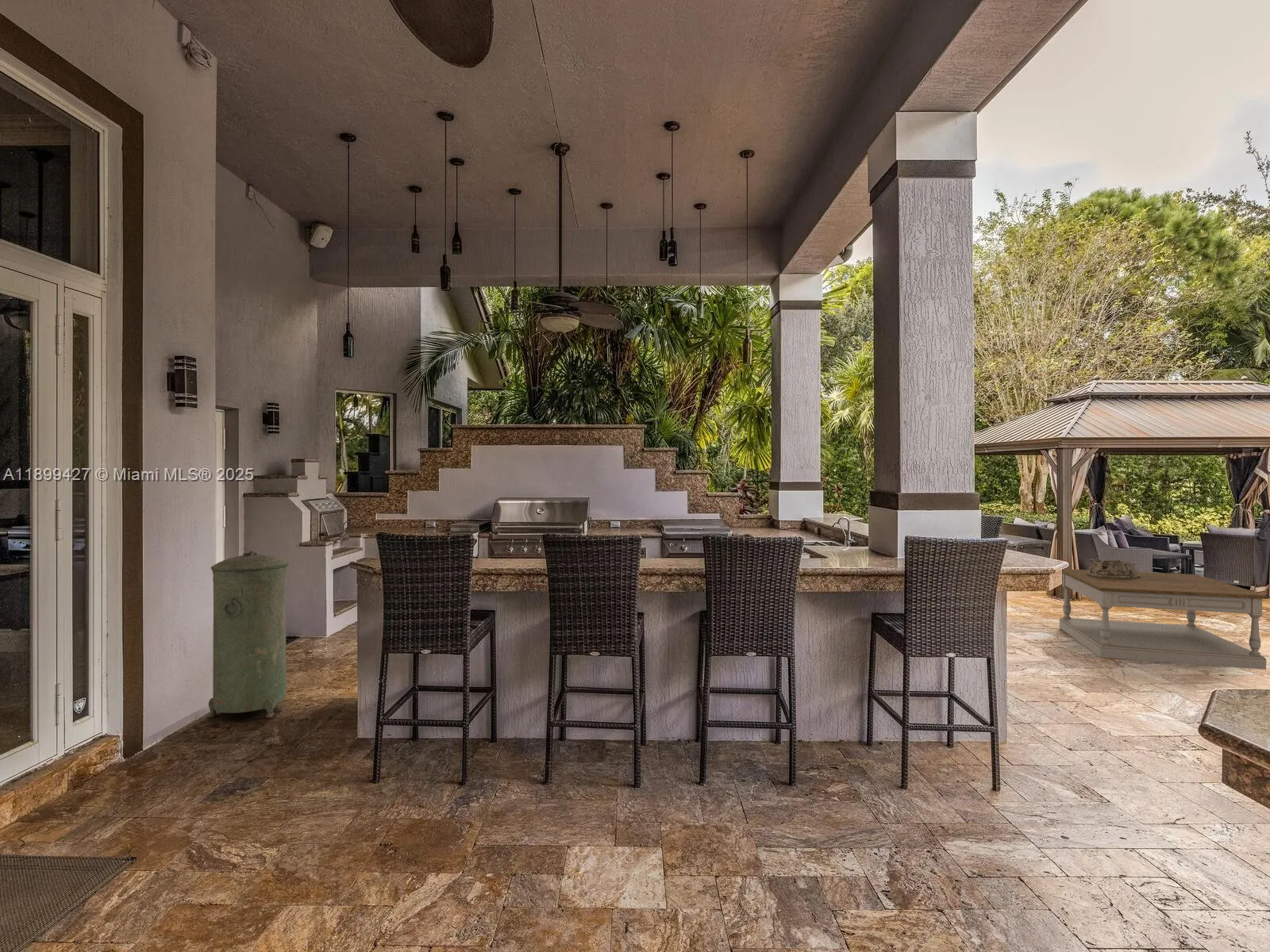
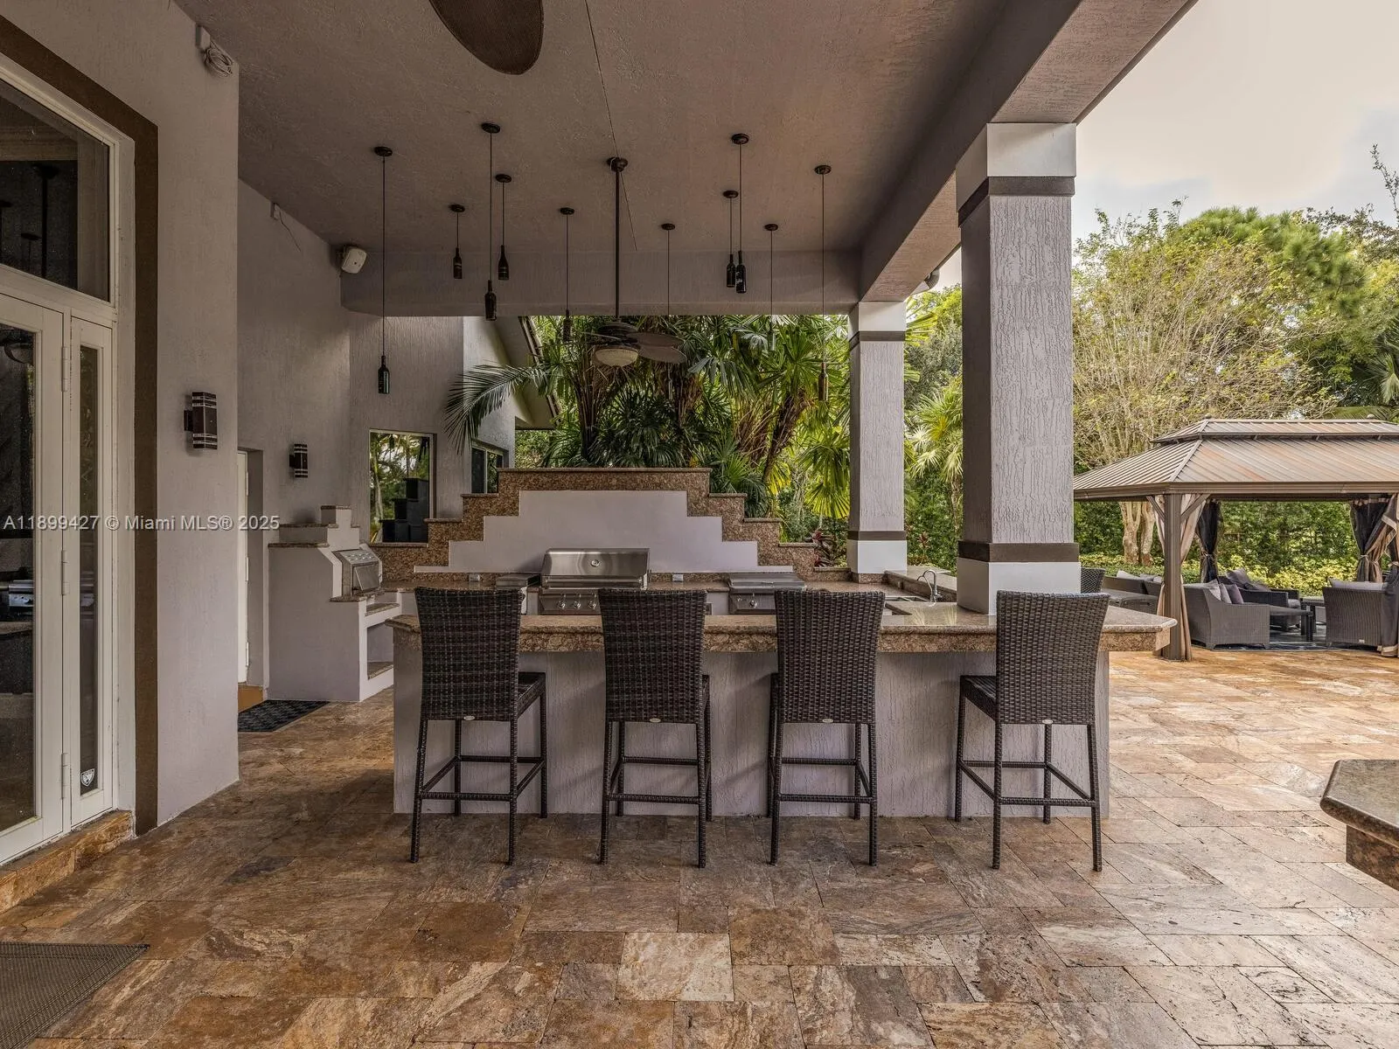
- trash can [208,550,290,719]
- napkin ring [1087,558,1140,578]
- coffee table [1059,568,1270,670]
